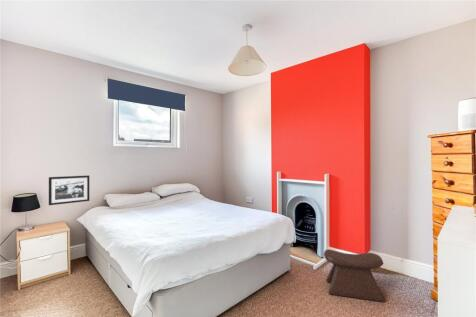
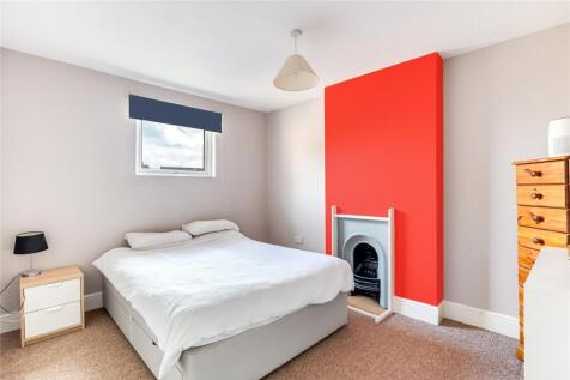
- stool [323,248,386,303]
- picture frame [48,174,90,206]
